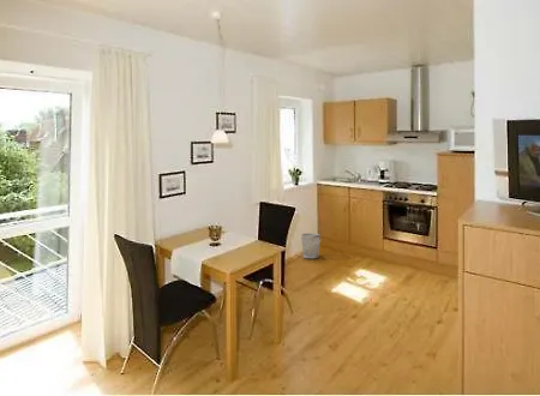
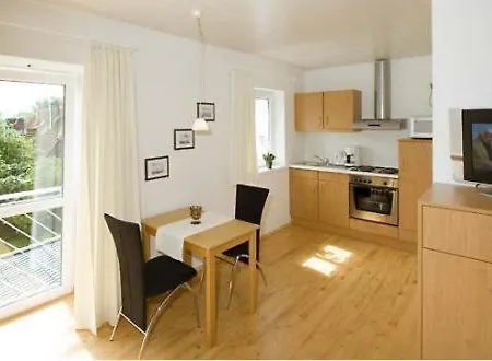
- wastebasket [300,233,320,259]
